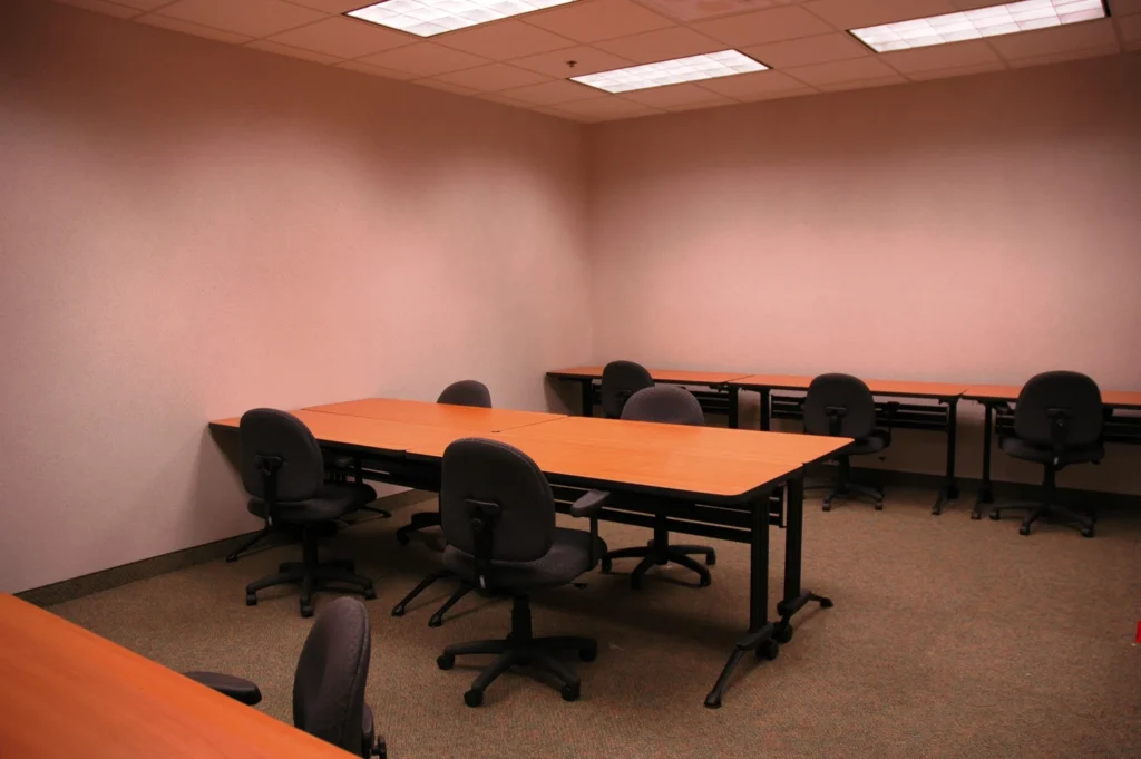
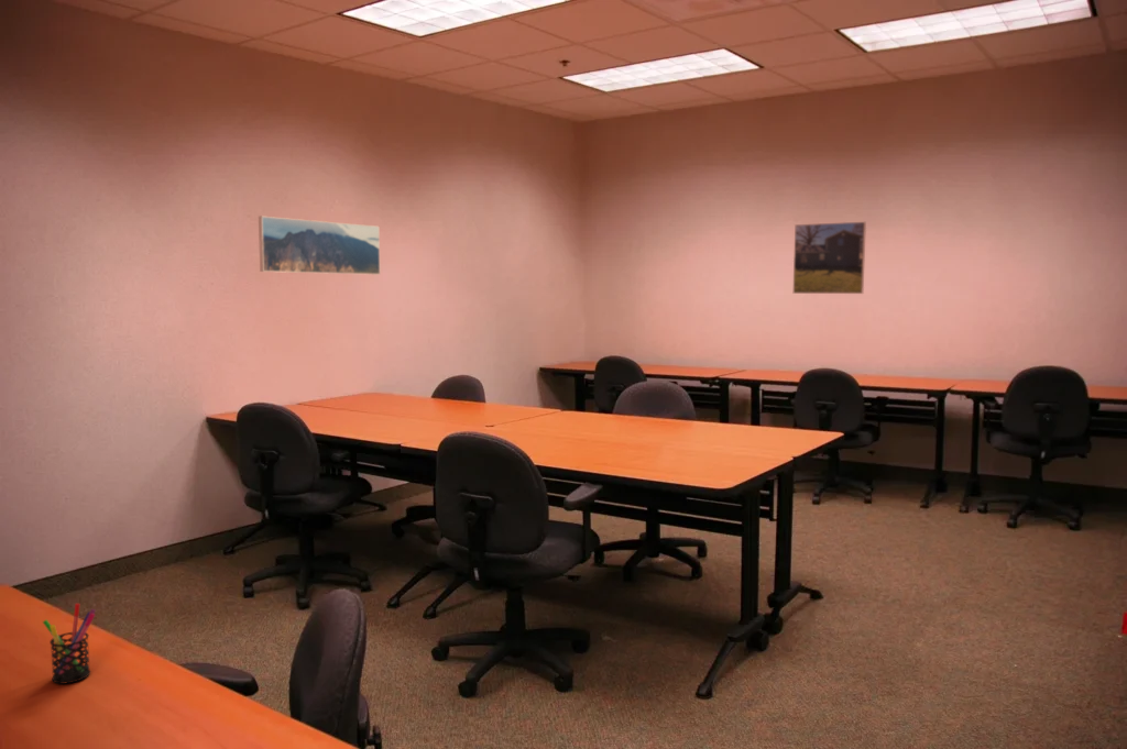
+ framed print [258,216,381,276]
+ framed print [792,221,867,295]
+ pen holder [42,603,97,685]
